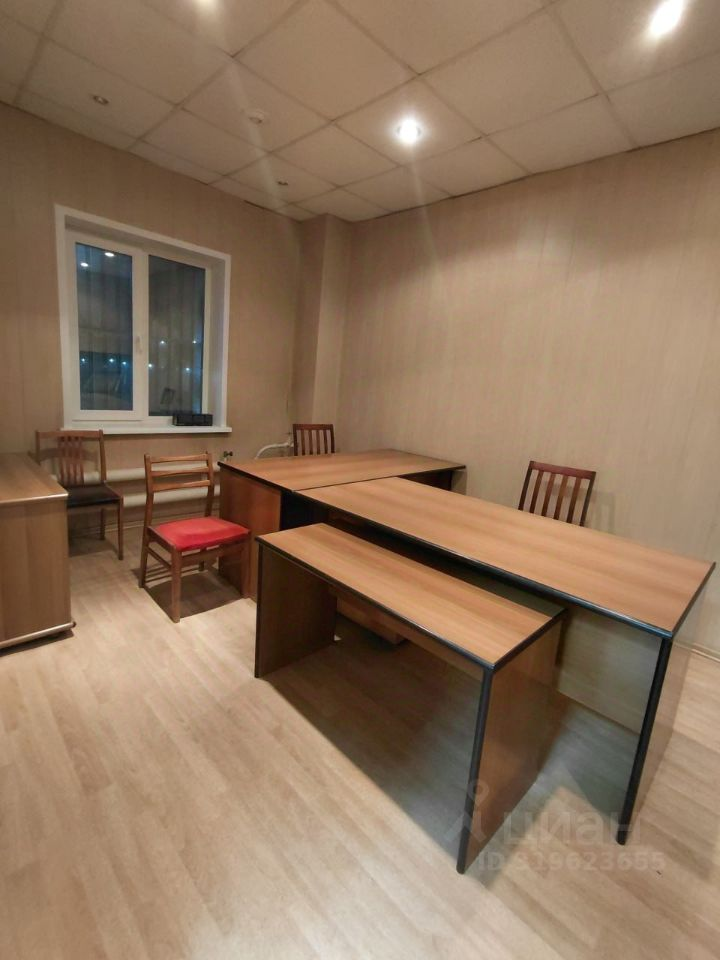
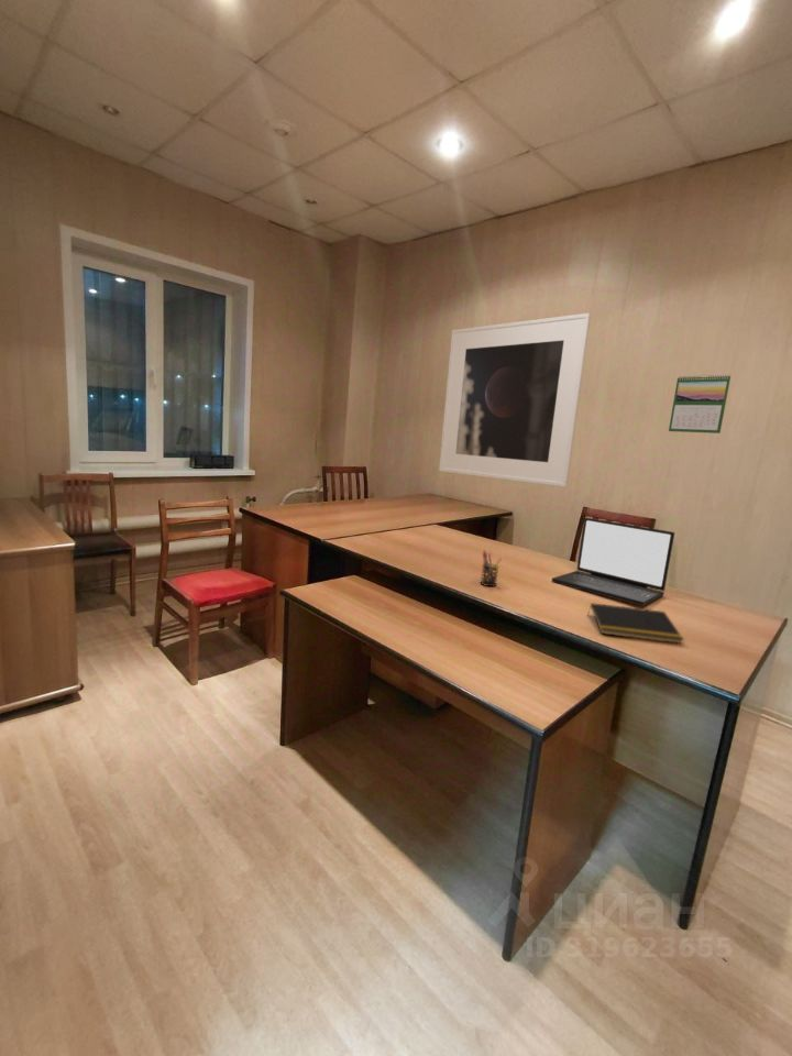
+ calendar [668,374,732,435]
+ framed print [438,312,592,488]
+ notepad [586,602,685,645]
+ laptop [551,516,675,607]
+ pen holder [480,550,503,587]
